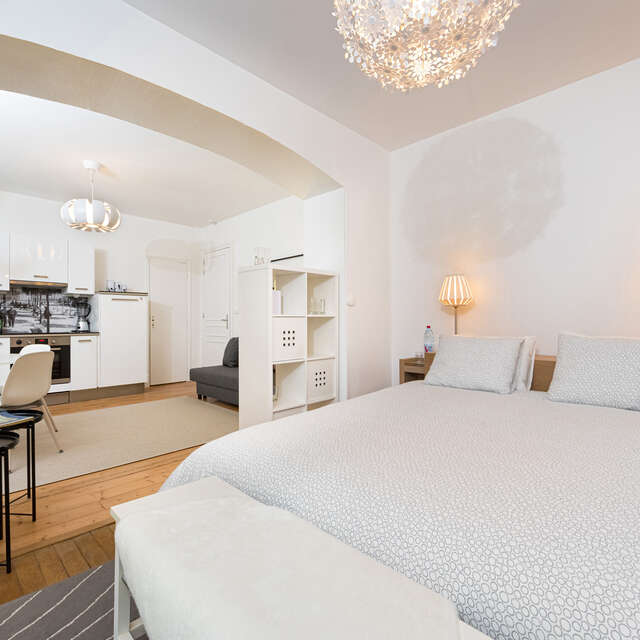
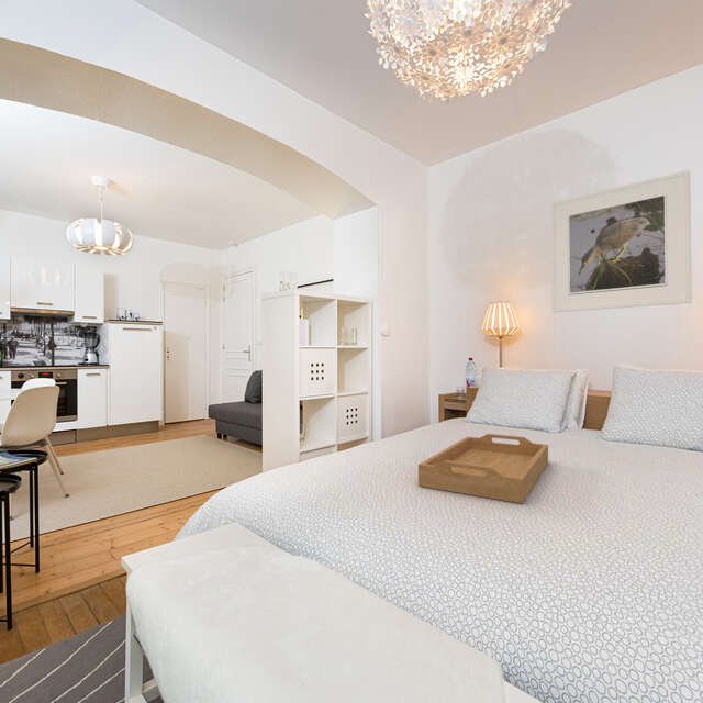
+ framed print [549,169,693,313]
+ serving tray [417,433,549,504]
